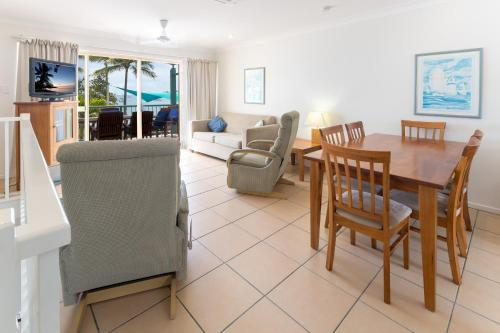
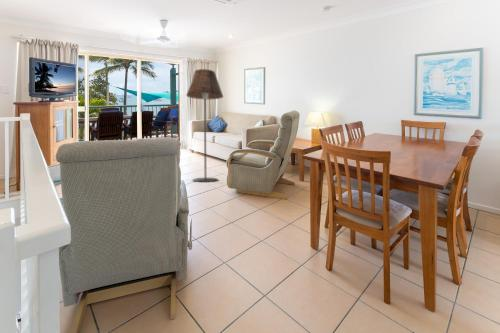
+ floor lamp [185,68,224,183]
